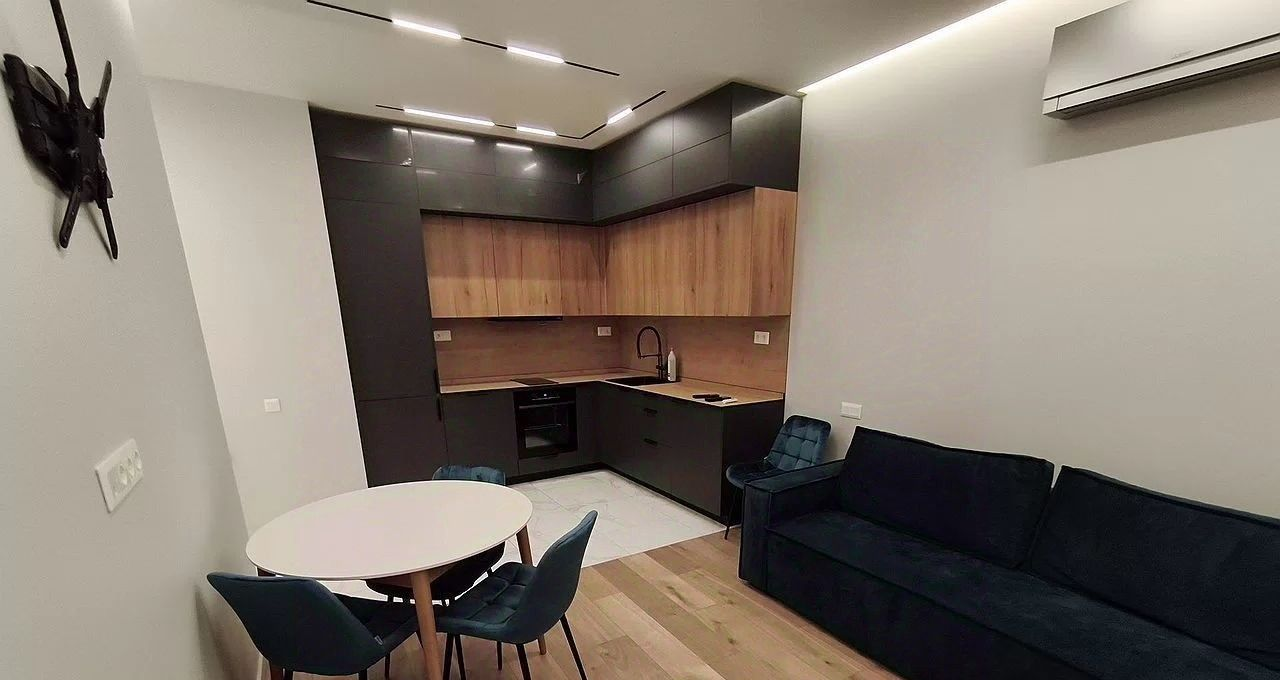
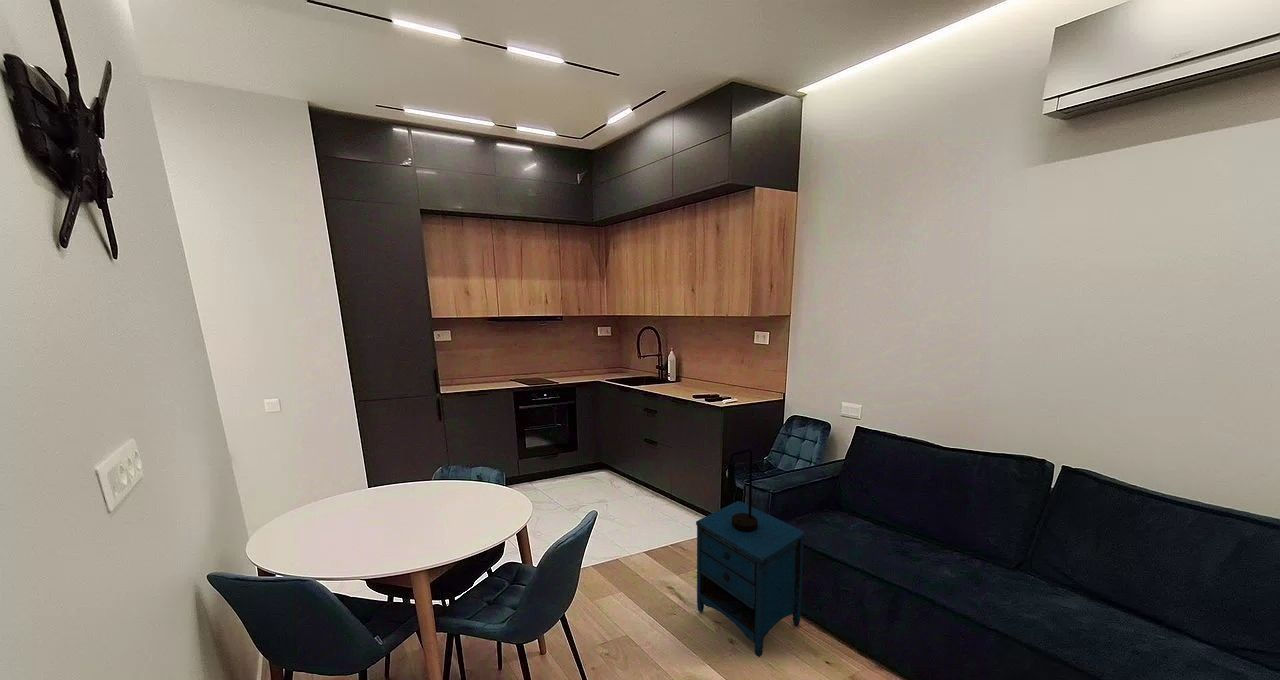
+ table lamp [724,448,758,532]
+ nightstand [695,500,806,658]
